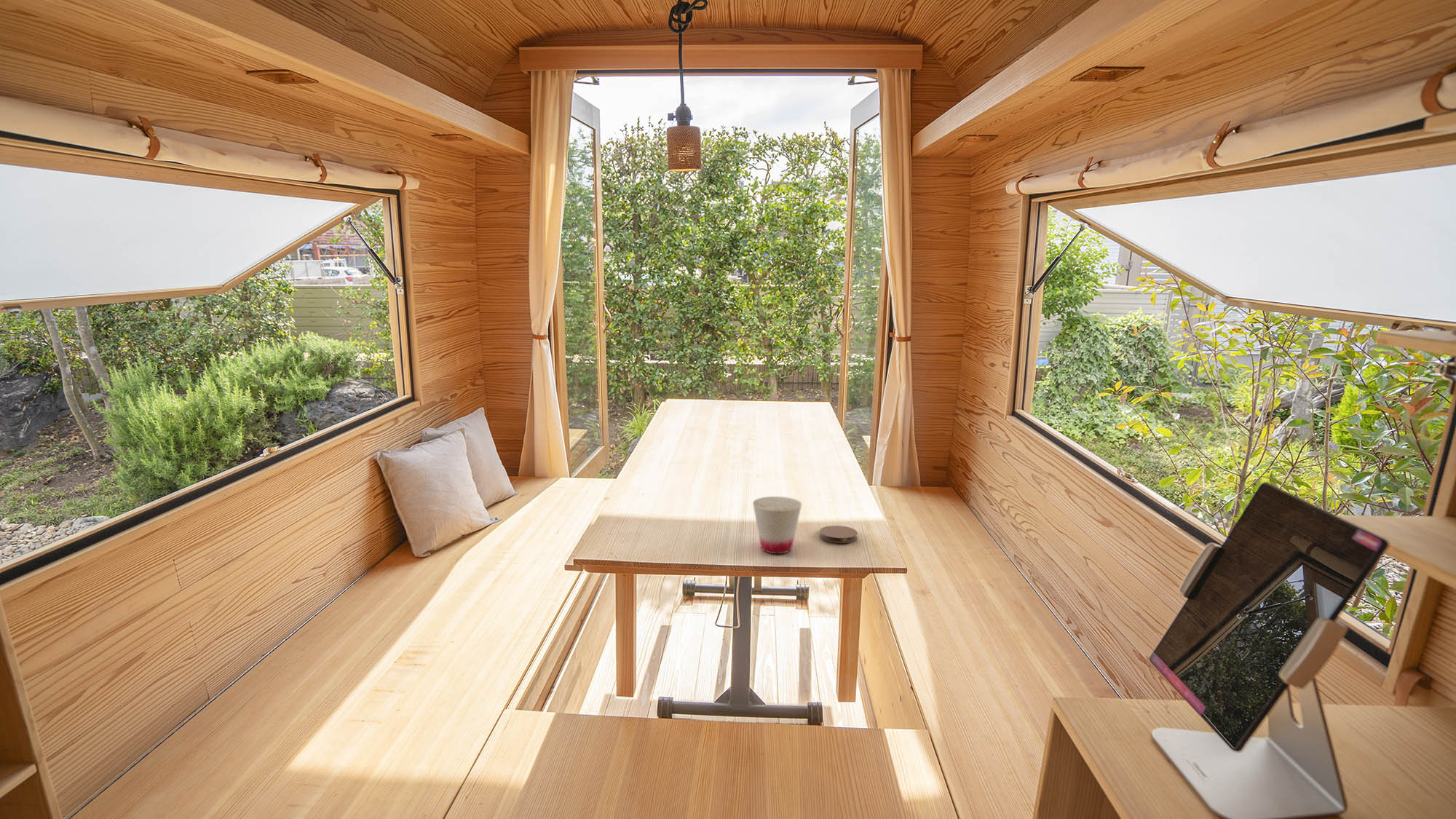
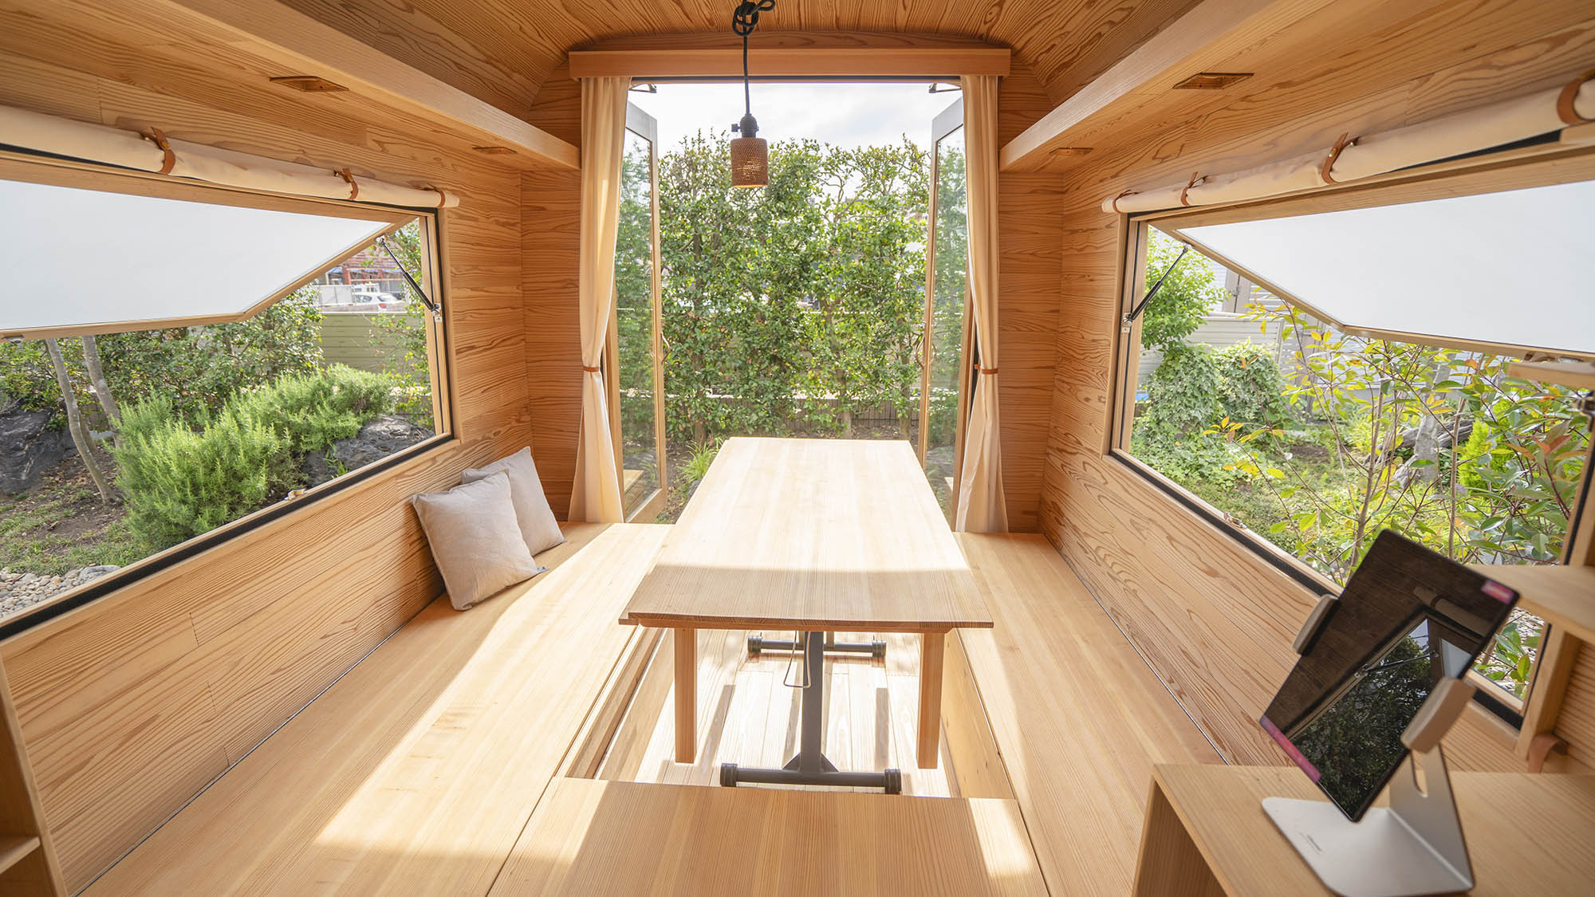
- cup [752,496,802,554]
- coaster [819,525,858,544]
